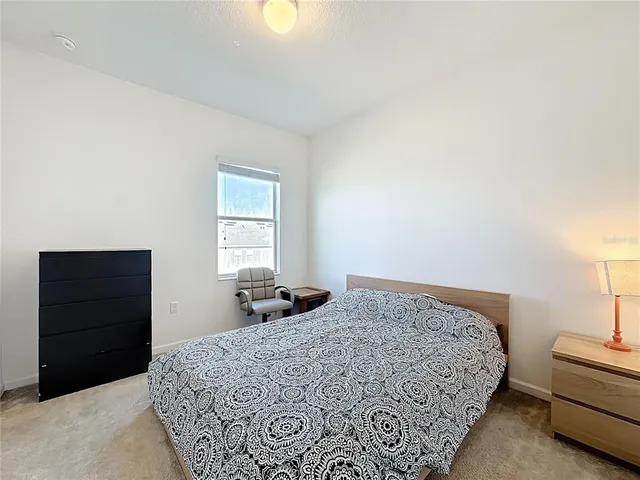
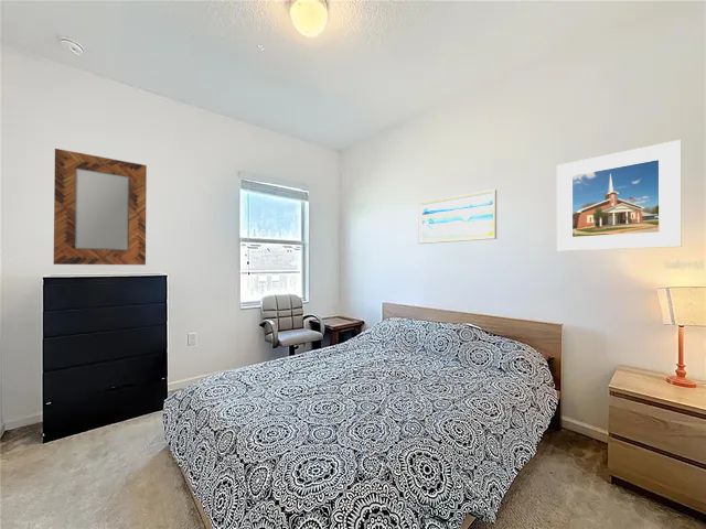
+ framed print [556,139,683,251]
+ home mirror [53,148,148,266]
+ wall art [417,188,498,245]
